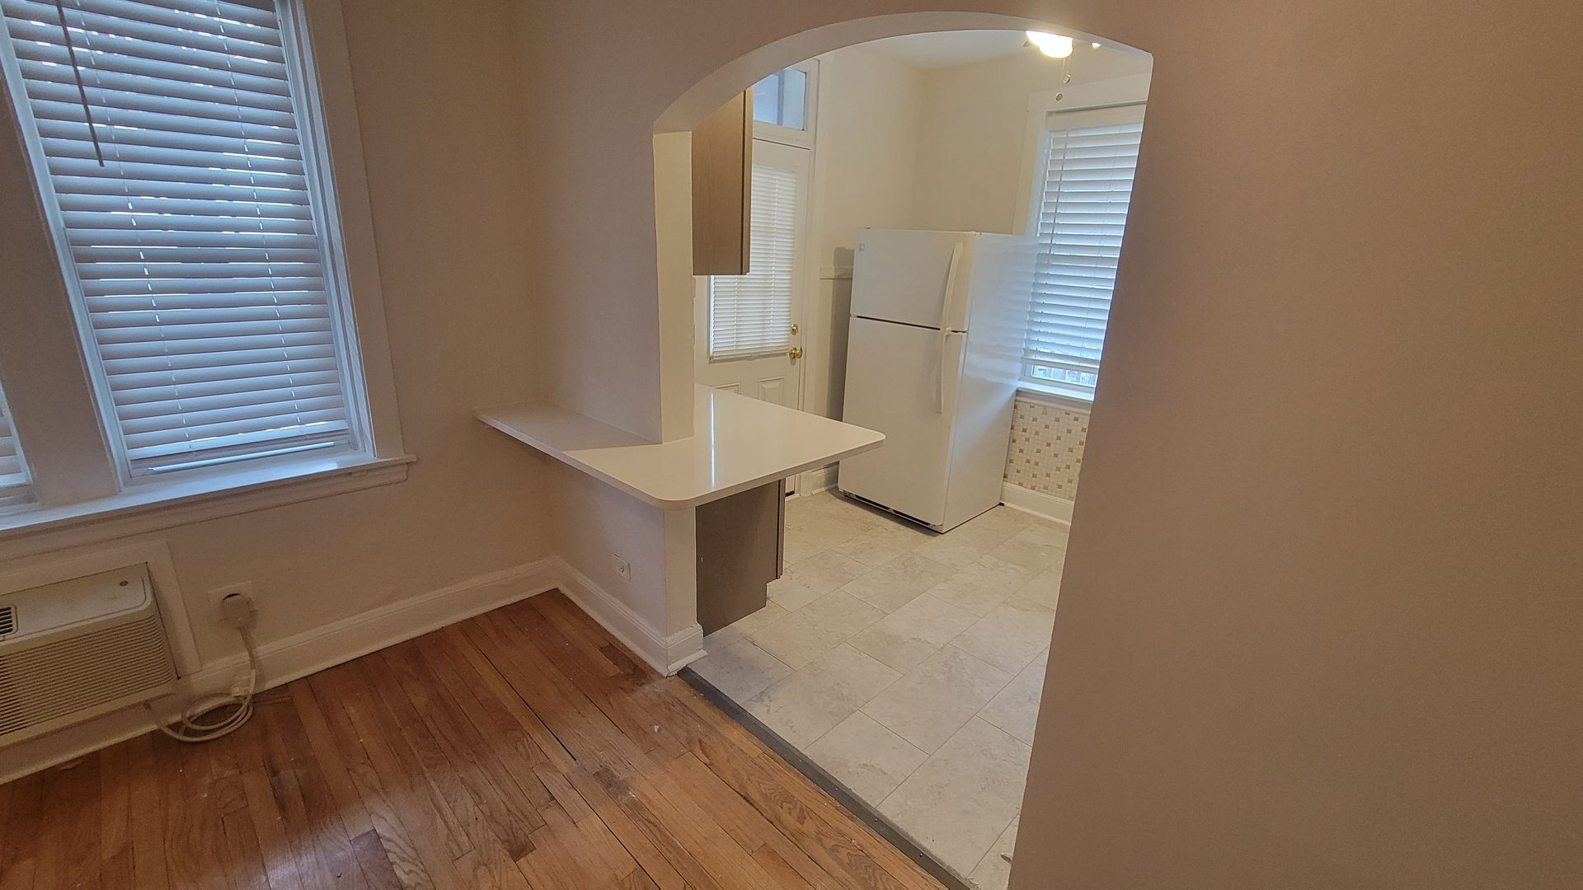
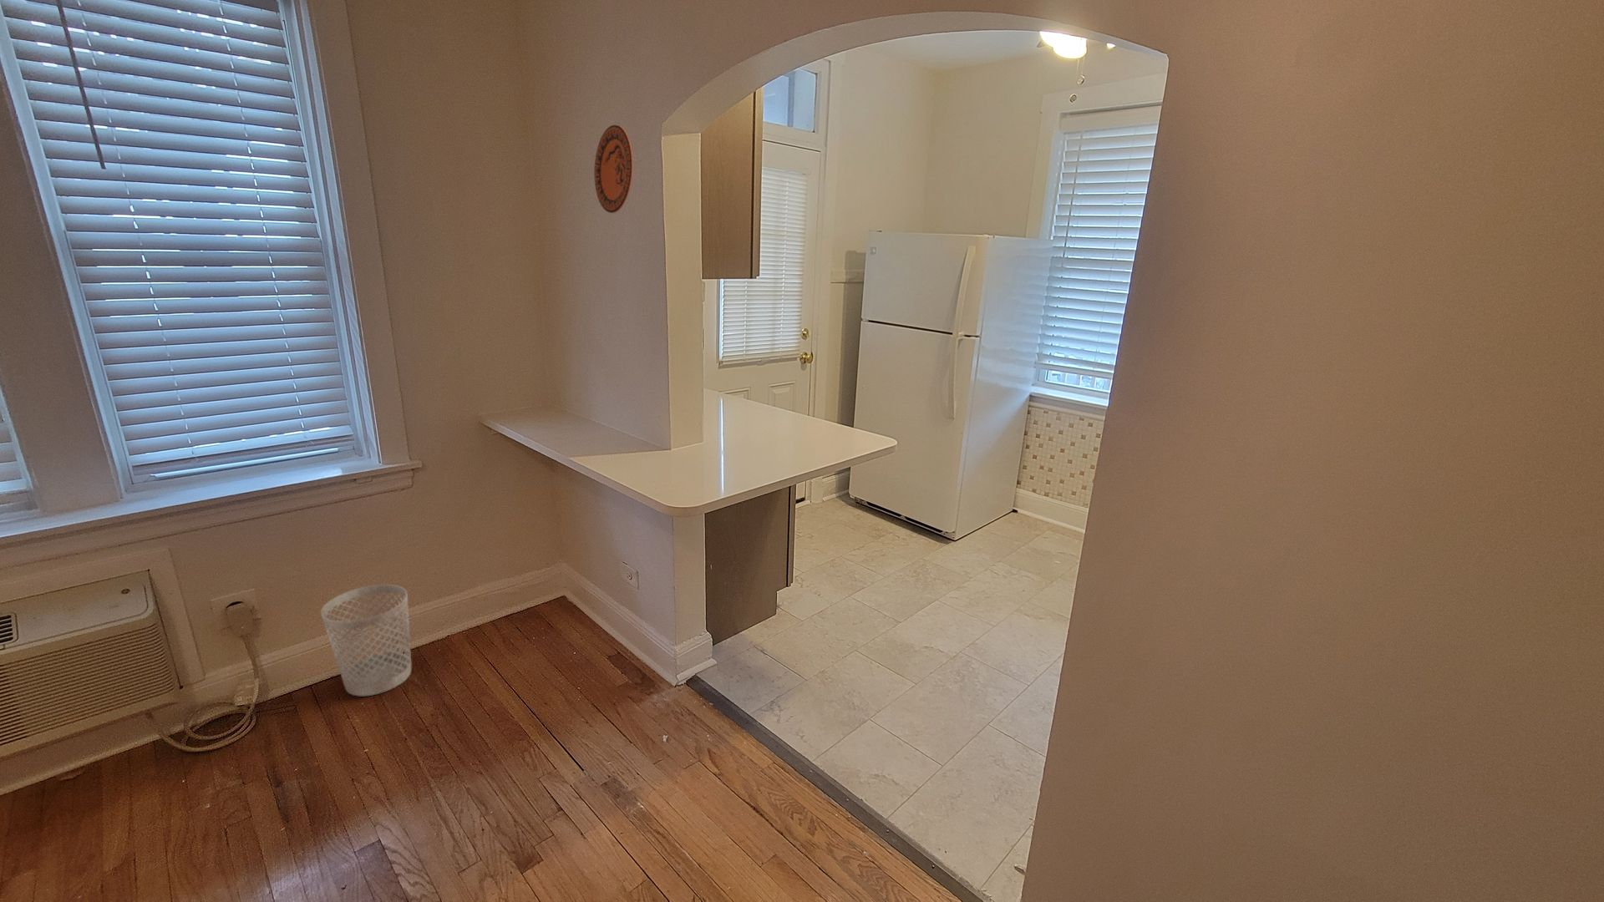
+ wastebasket [319,584,412,697]
+ decorative plate [593,124,633,214]
